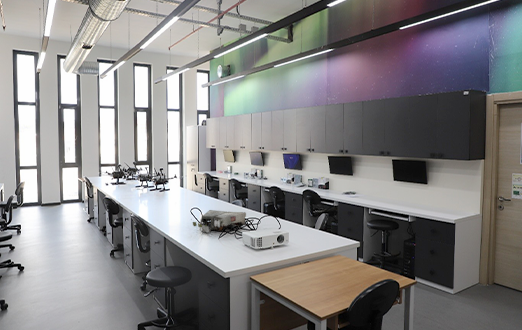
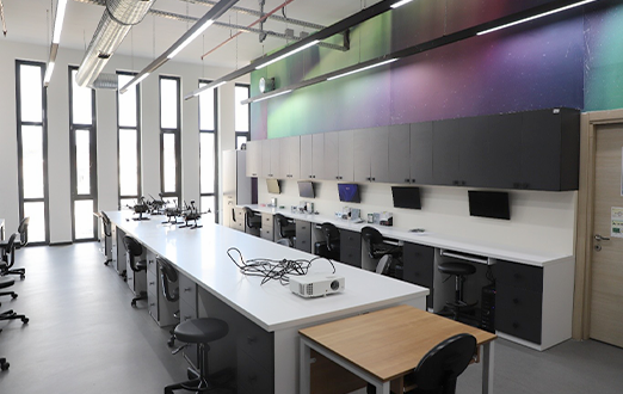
- toolbox [190,209,247,234]
